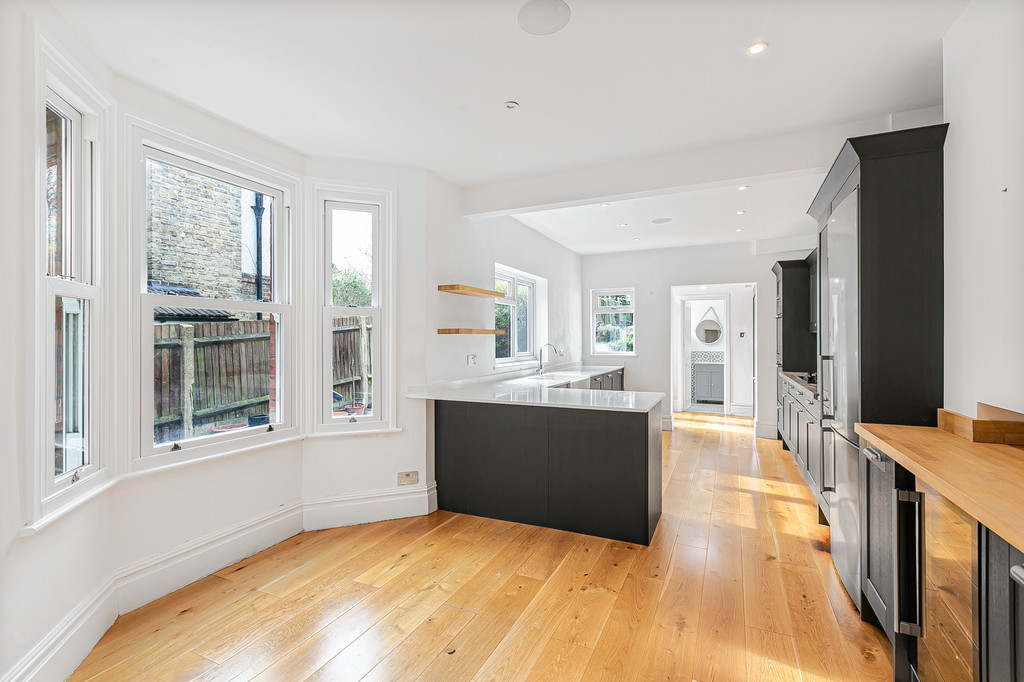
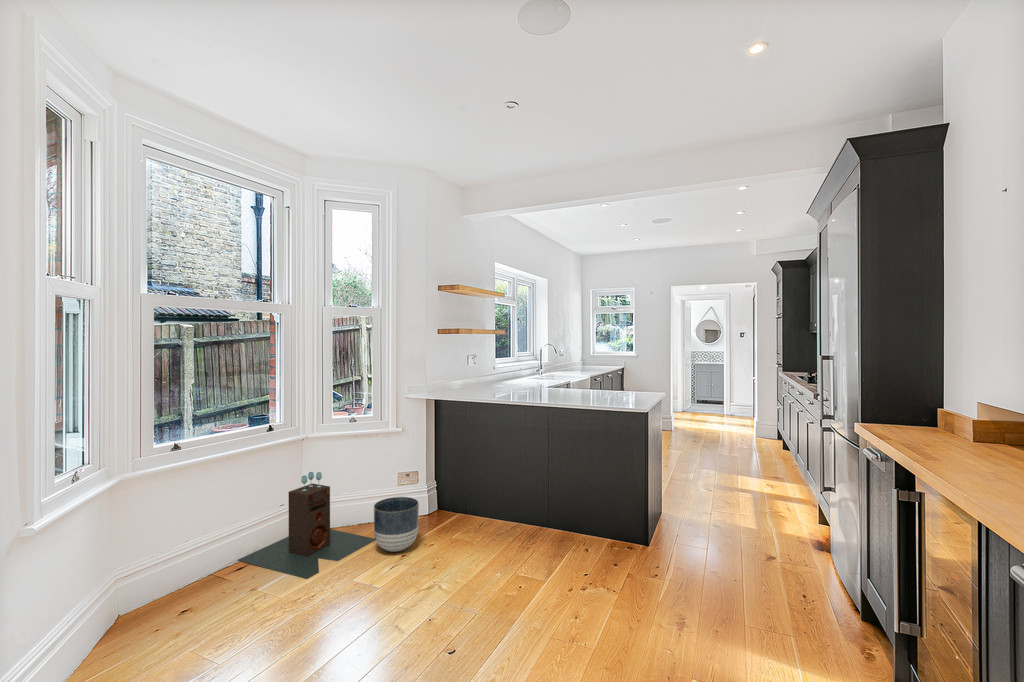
+ planter [373,496,420,553]
+ speaker [237,471,376,580]
